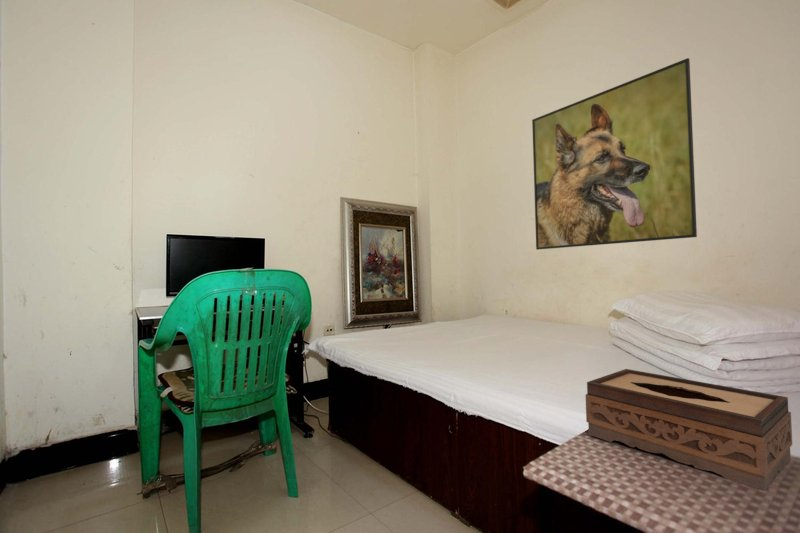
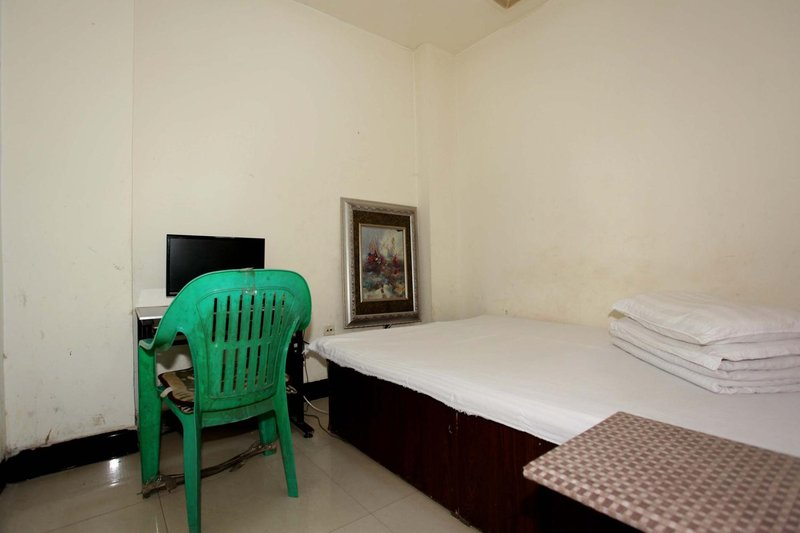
- tissue box [585,368,793,491]
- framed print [531,57,698,251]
